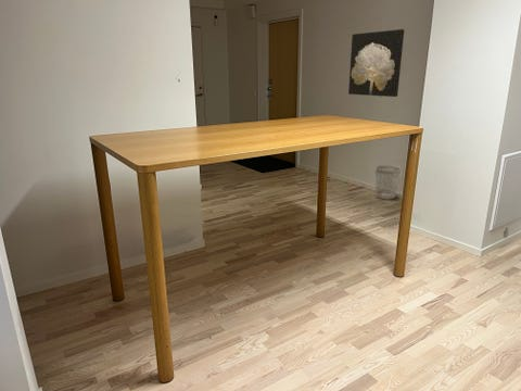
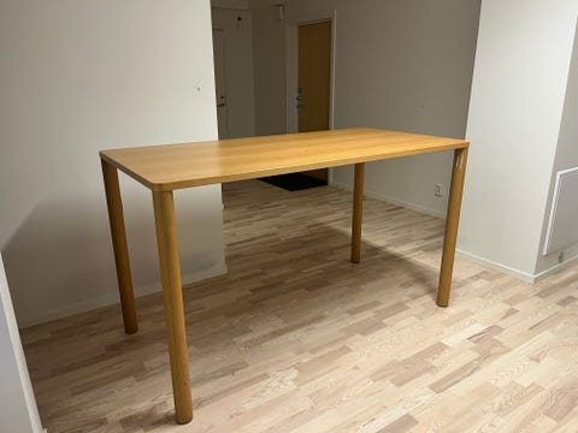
- wall art [347,28,405,98]
- wastebasket [374,164,402,200]
